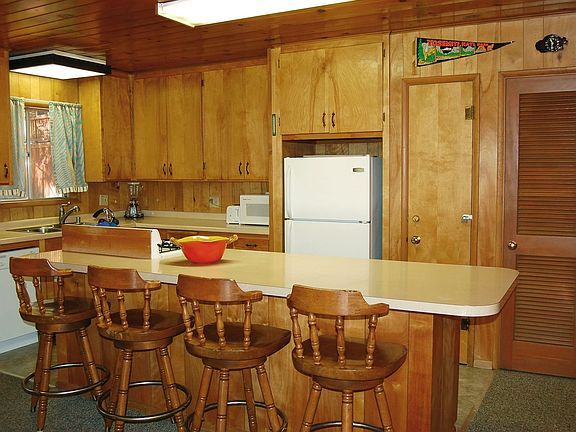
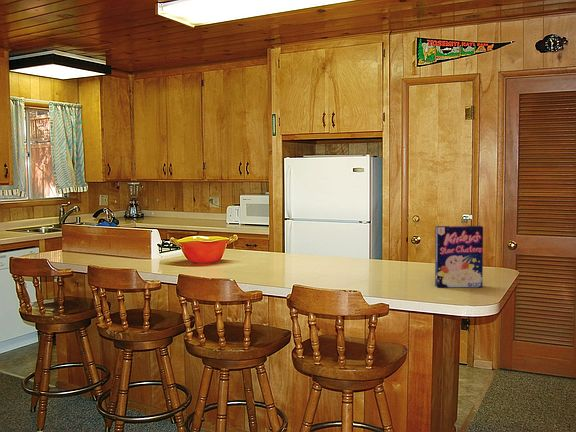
+ cereal box [434,225,484,288]
